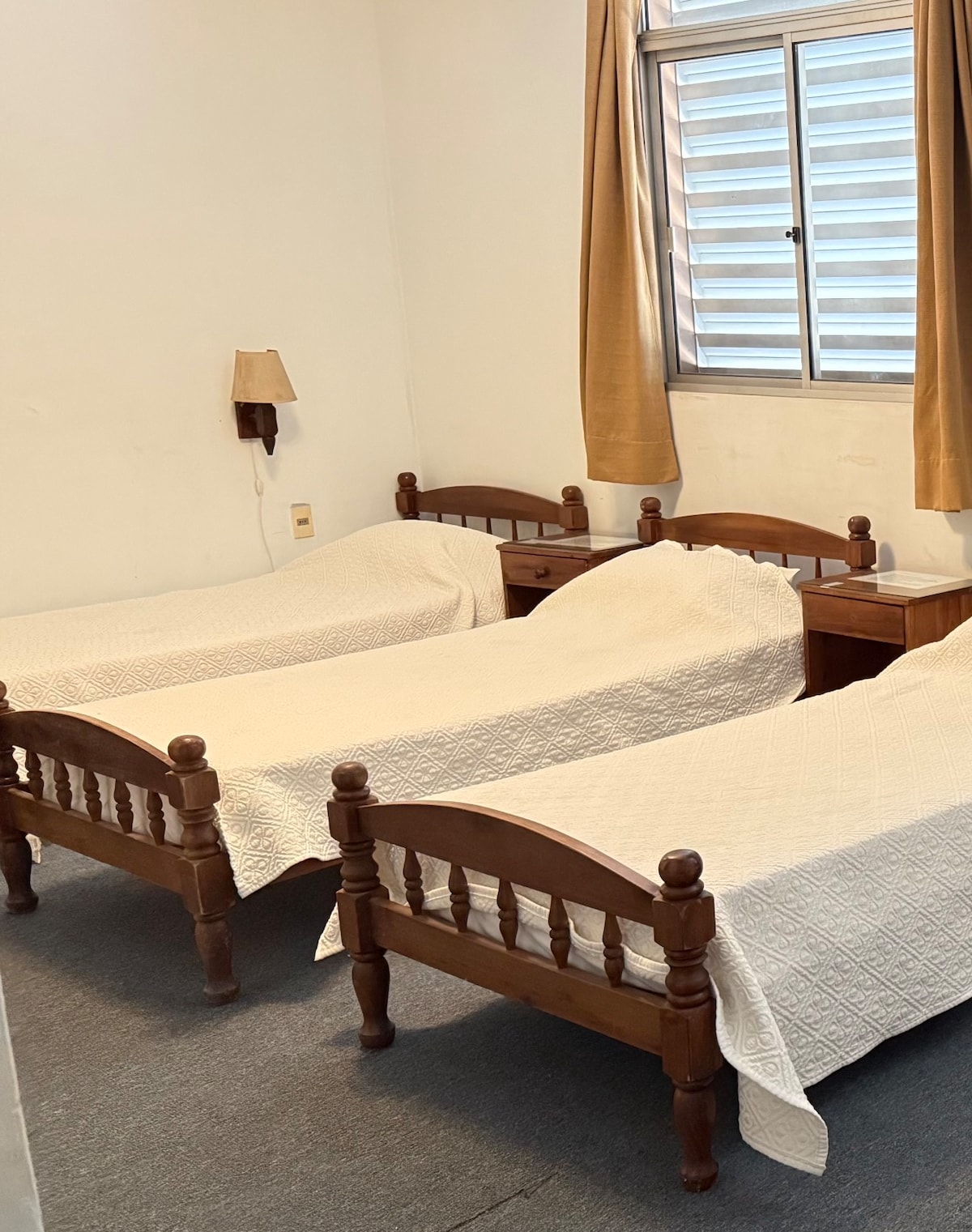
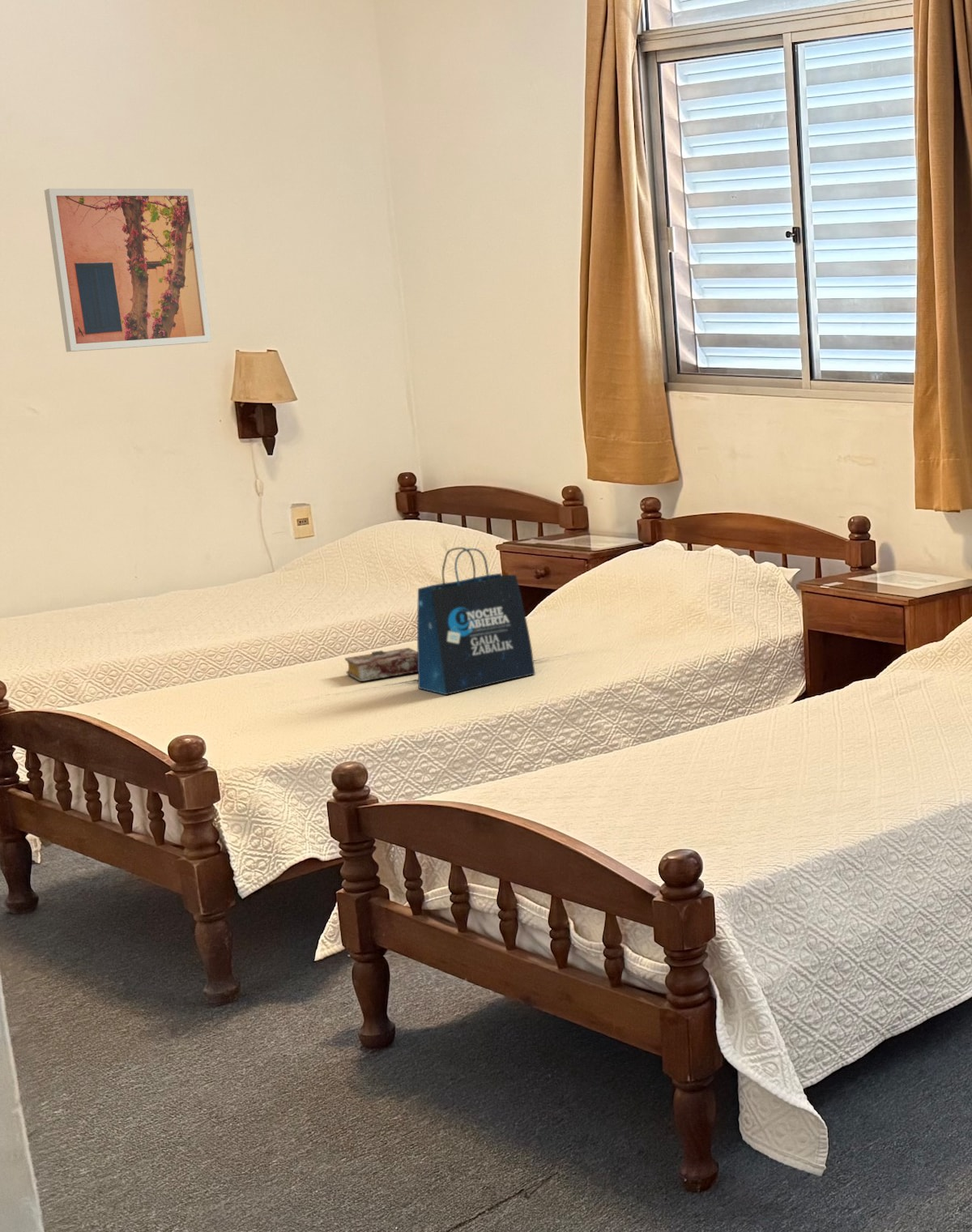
+ wall art [44,188,212,352]
+ tote bag [416,547,536,696]
+ book [344,647,418,682]
